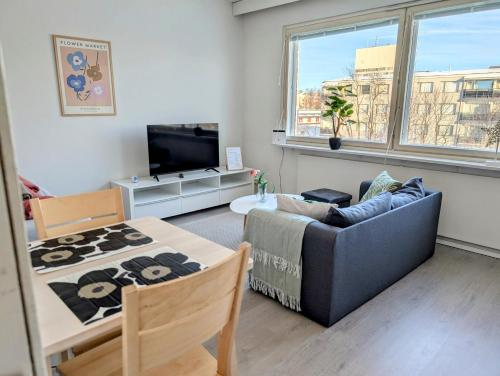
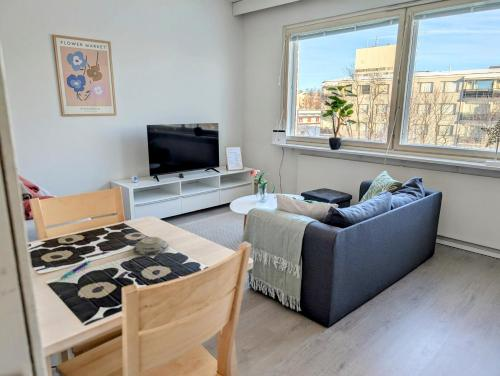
+ pen [59,260,91,280]
+ decorative bowl [133,236,169,256]
